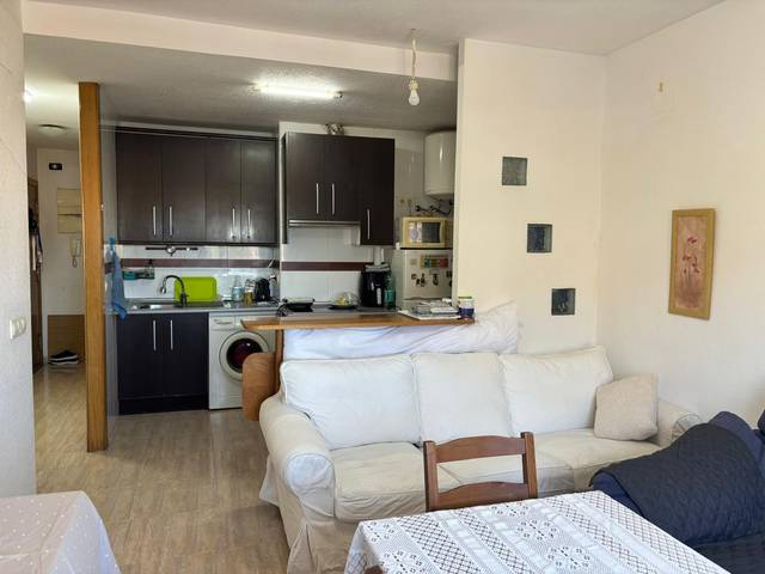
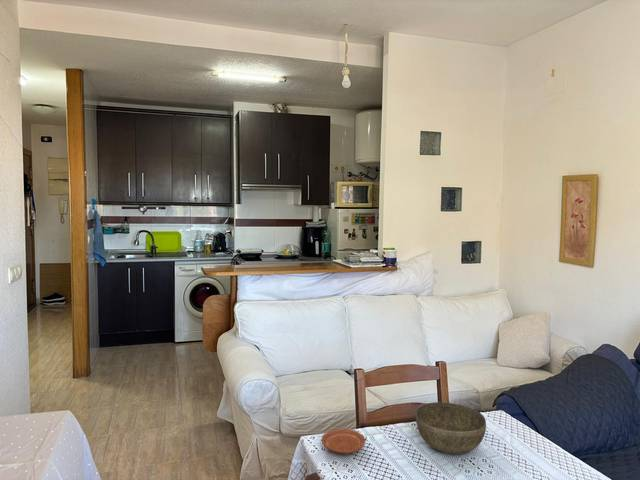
+ plate [321,428,366,455]
+ bowl [415,401,487,455]
